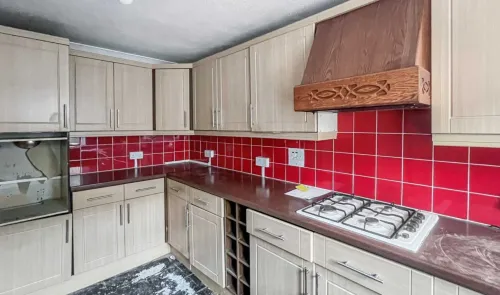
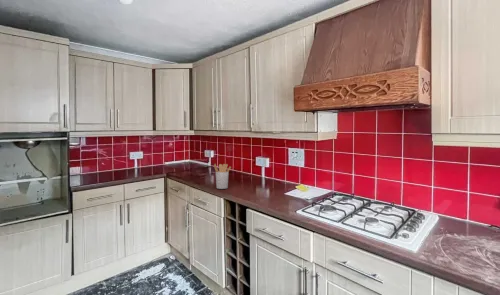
+ utensil holder [213,163,232,190]
